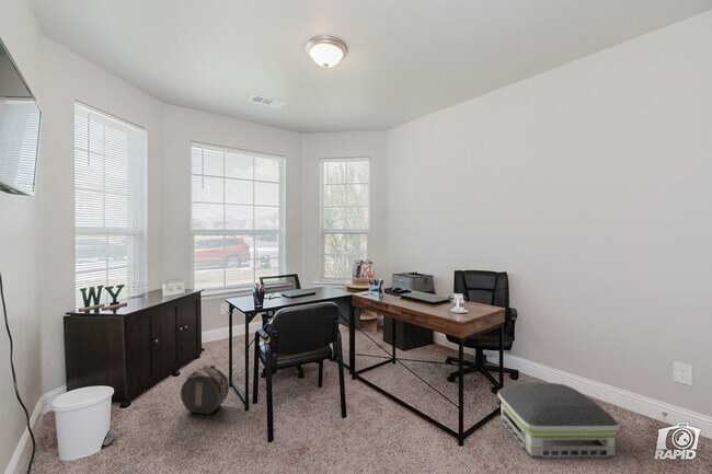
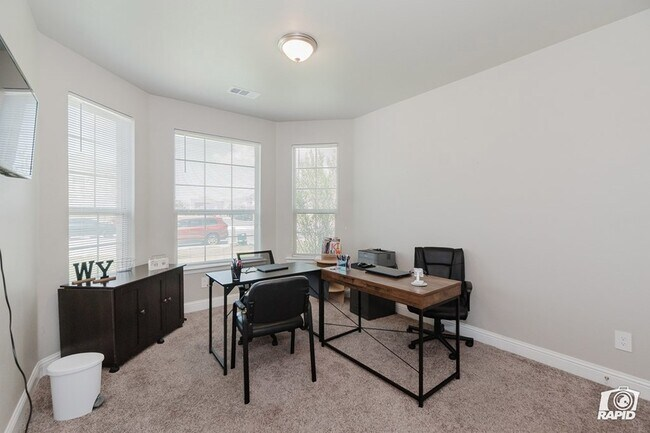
- hat box [180,363,230,415]
- air purifier [496,382,620,459]
